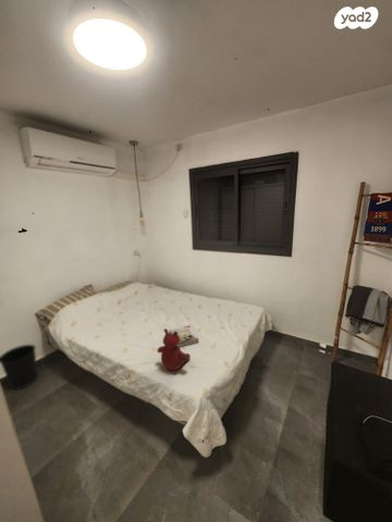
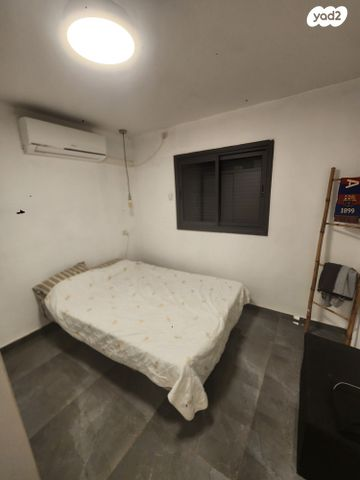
- teddy bear [156,327,192,371]
- book [169,324,200,348]
- wastebasket [0,344,39,390]
